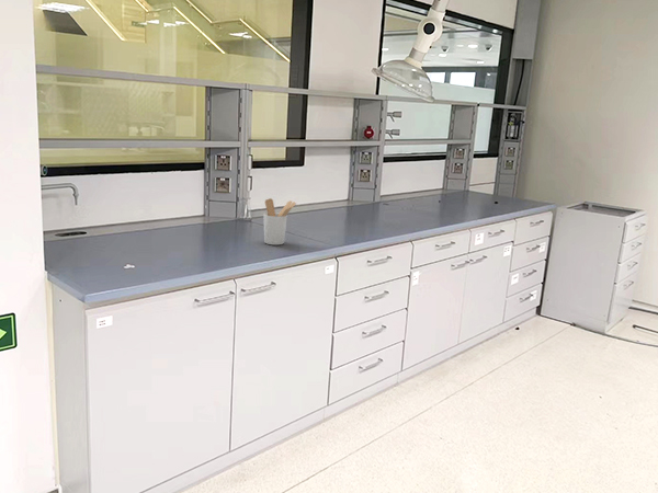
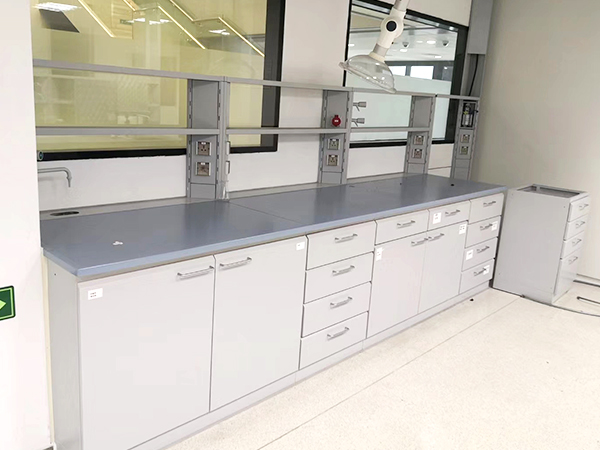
- utensil holder [263,197,297,245]
